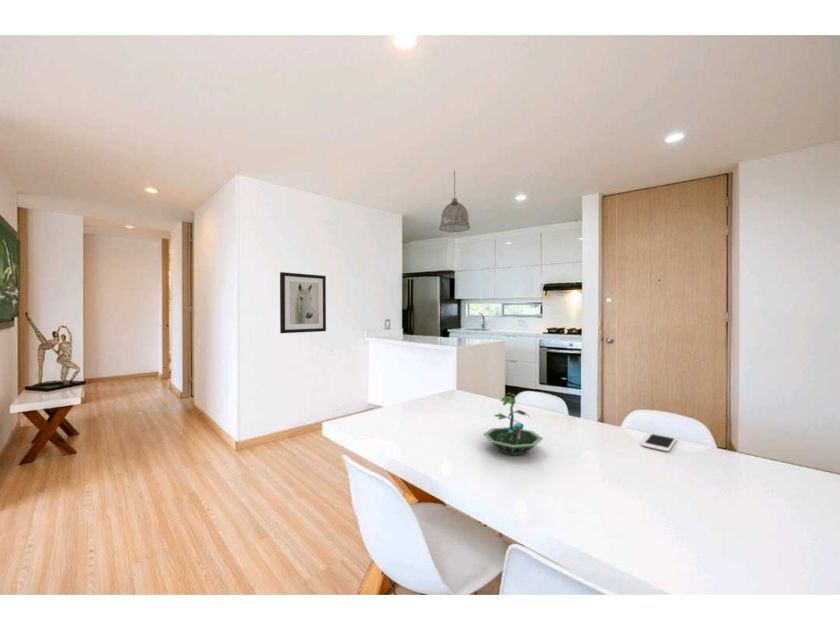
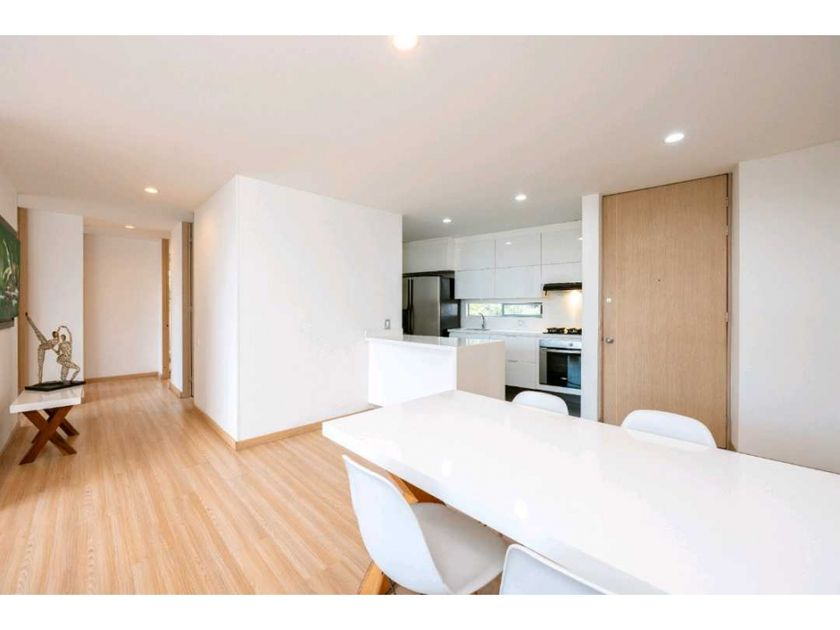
- terrarium [482,392,544,456]
- pendant lamp [438,169,471,233]
- wall art [279,271,327,334]
- cell phone [641,432,678,453]
